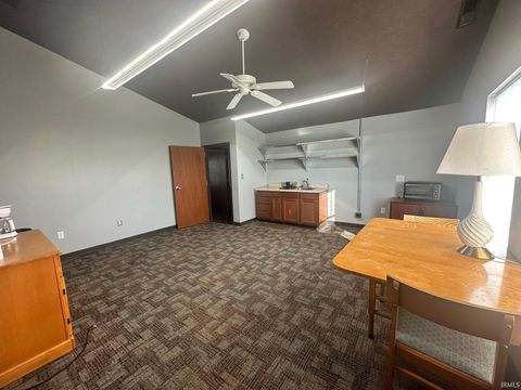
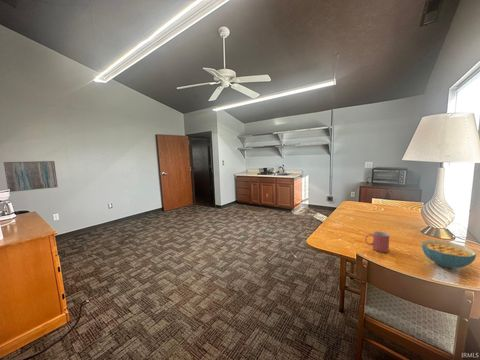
+ wall art [3,160,59,193]
+ mug [364,230,390,253]
+ cereal bowl [421,239,477,269]
